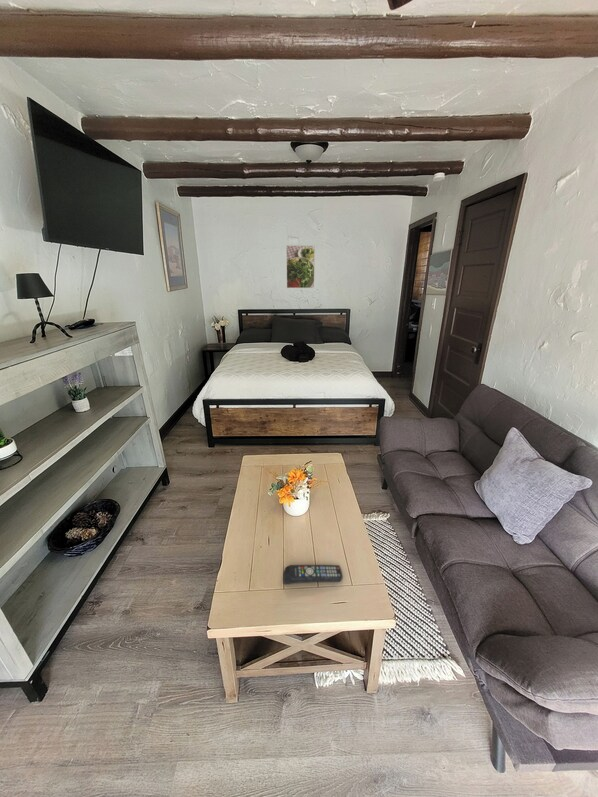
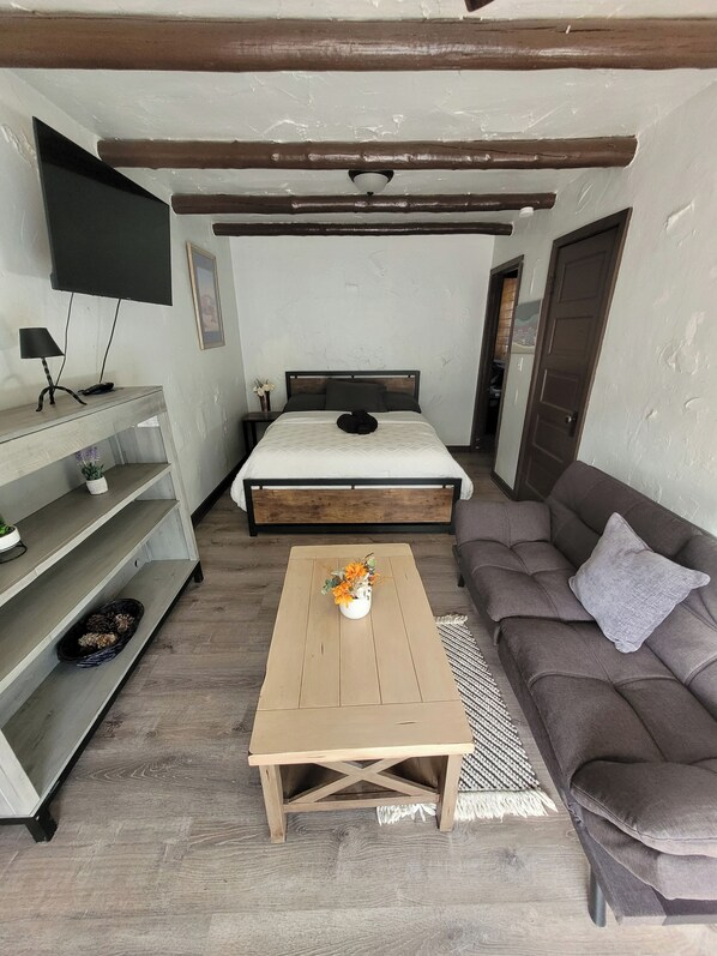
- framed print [285,244,316,289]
- remote control [282,564,343,585]
